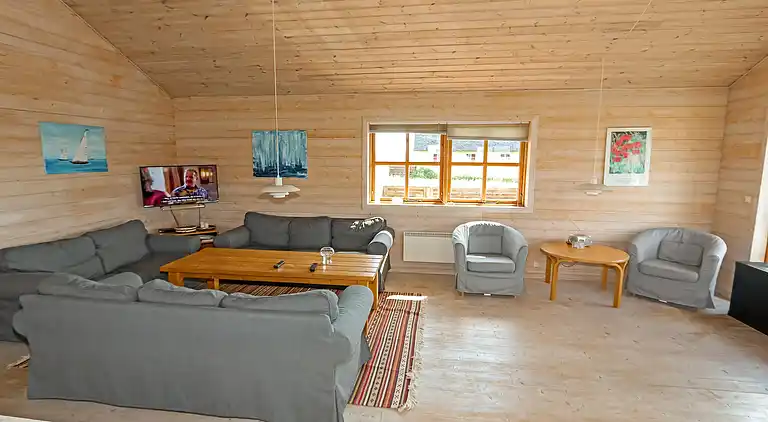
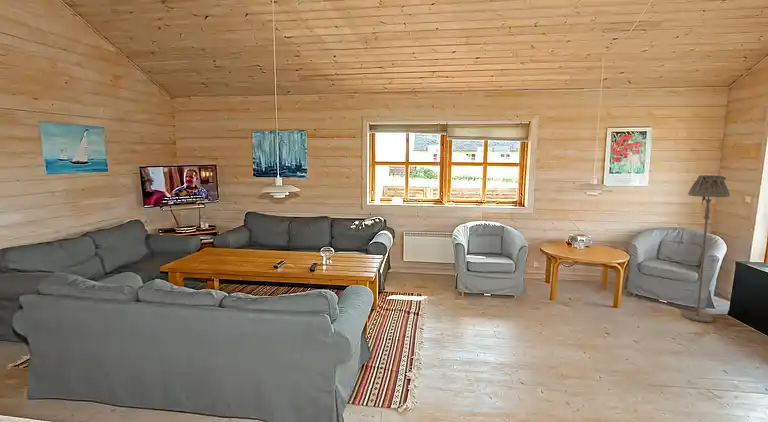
+ floor lamp [682,174,731,323]
